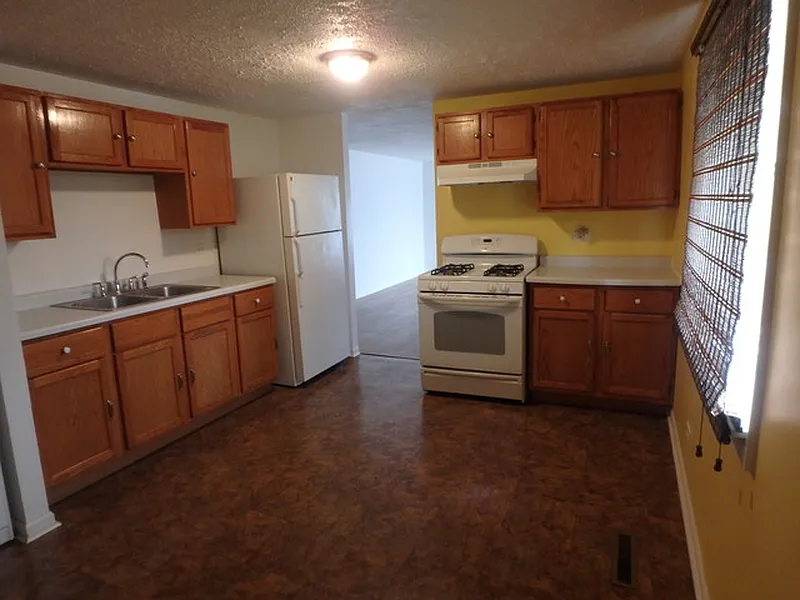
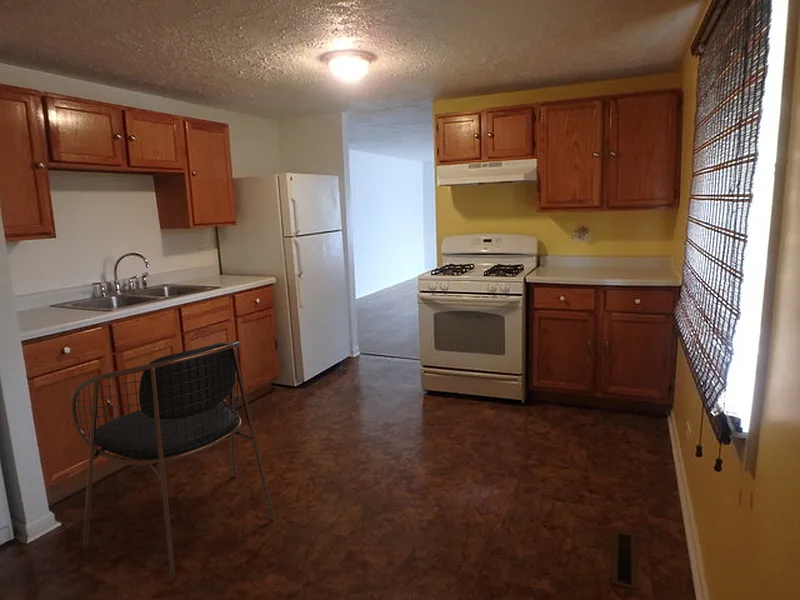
+ dining chair [70,340,275,579]
